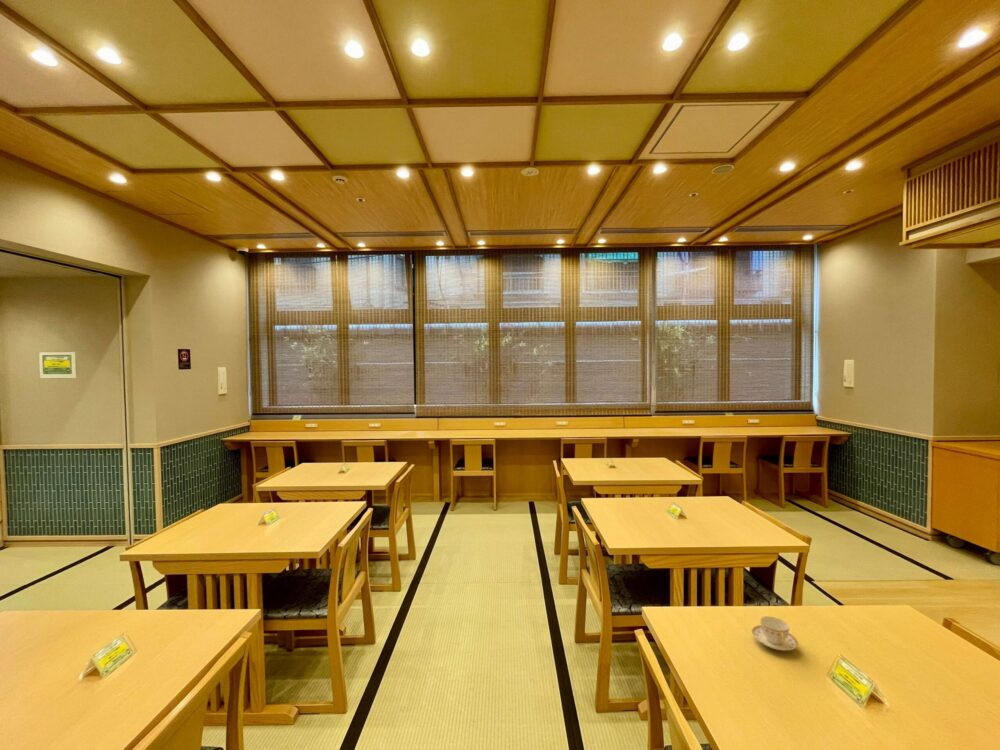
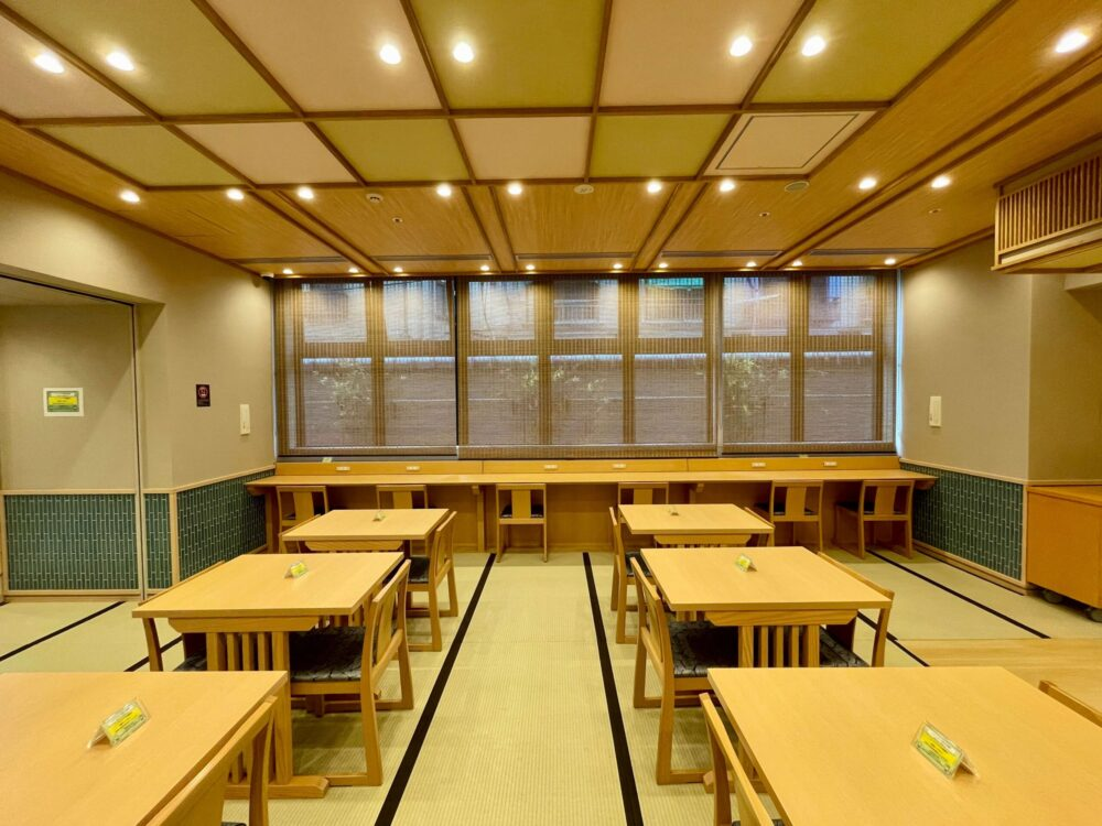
- teacup [750,615,800,652]
